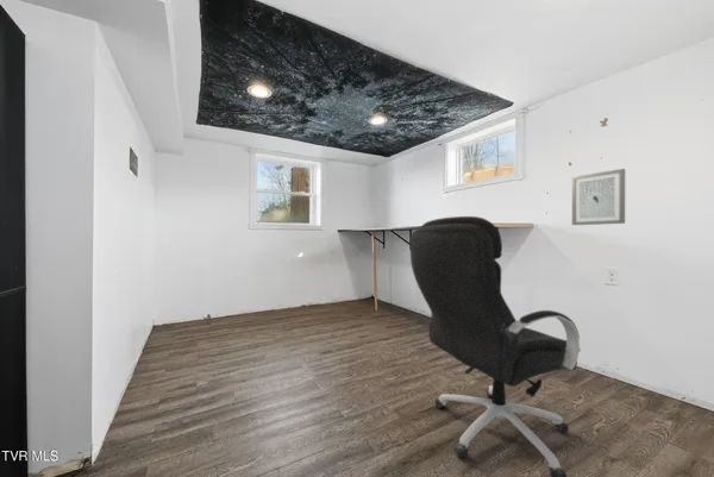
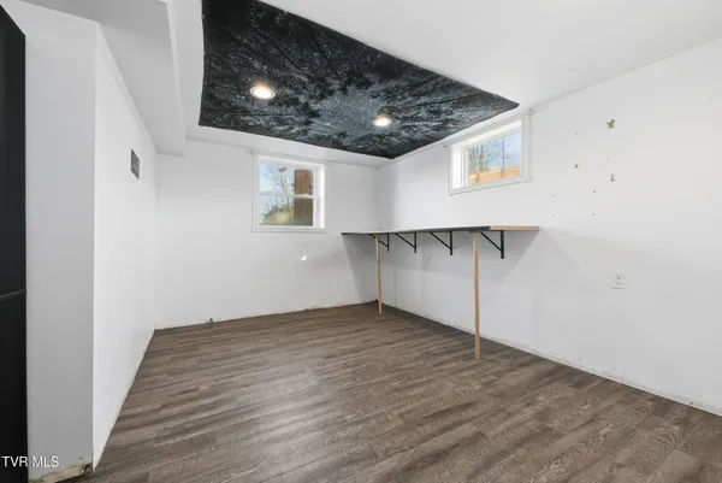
- office chair [409,215,581,477]
- wall art [571,168,626,226]
